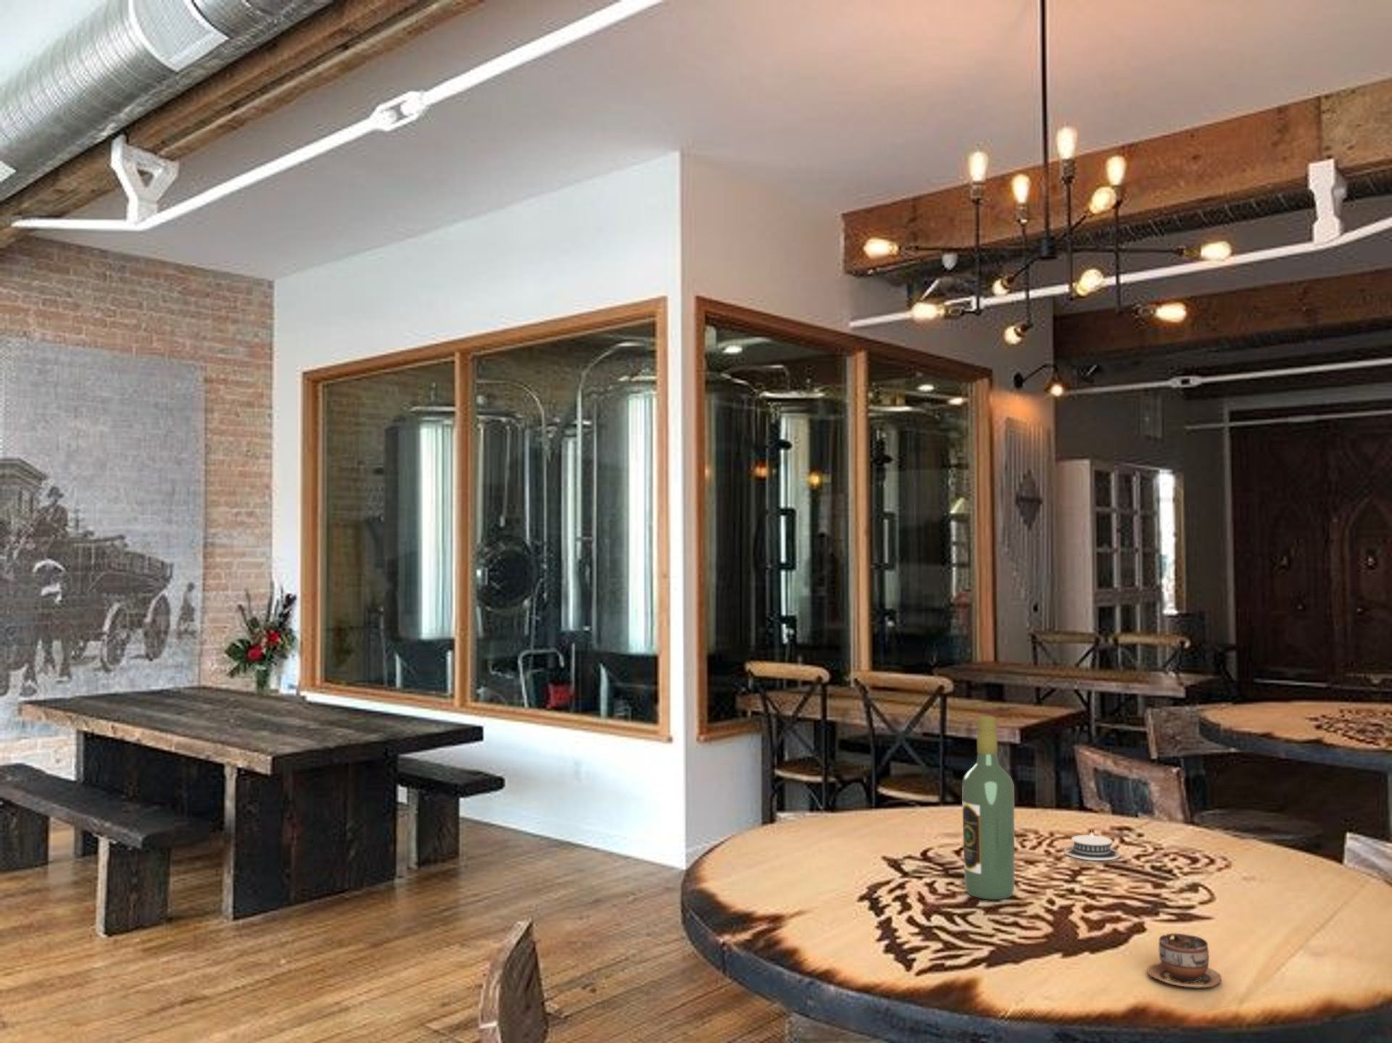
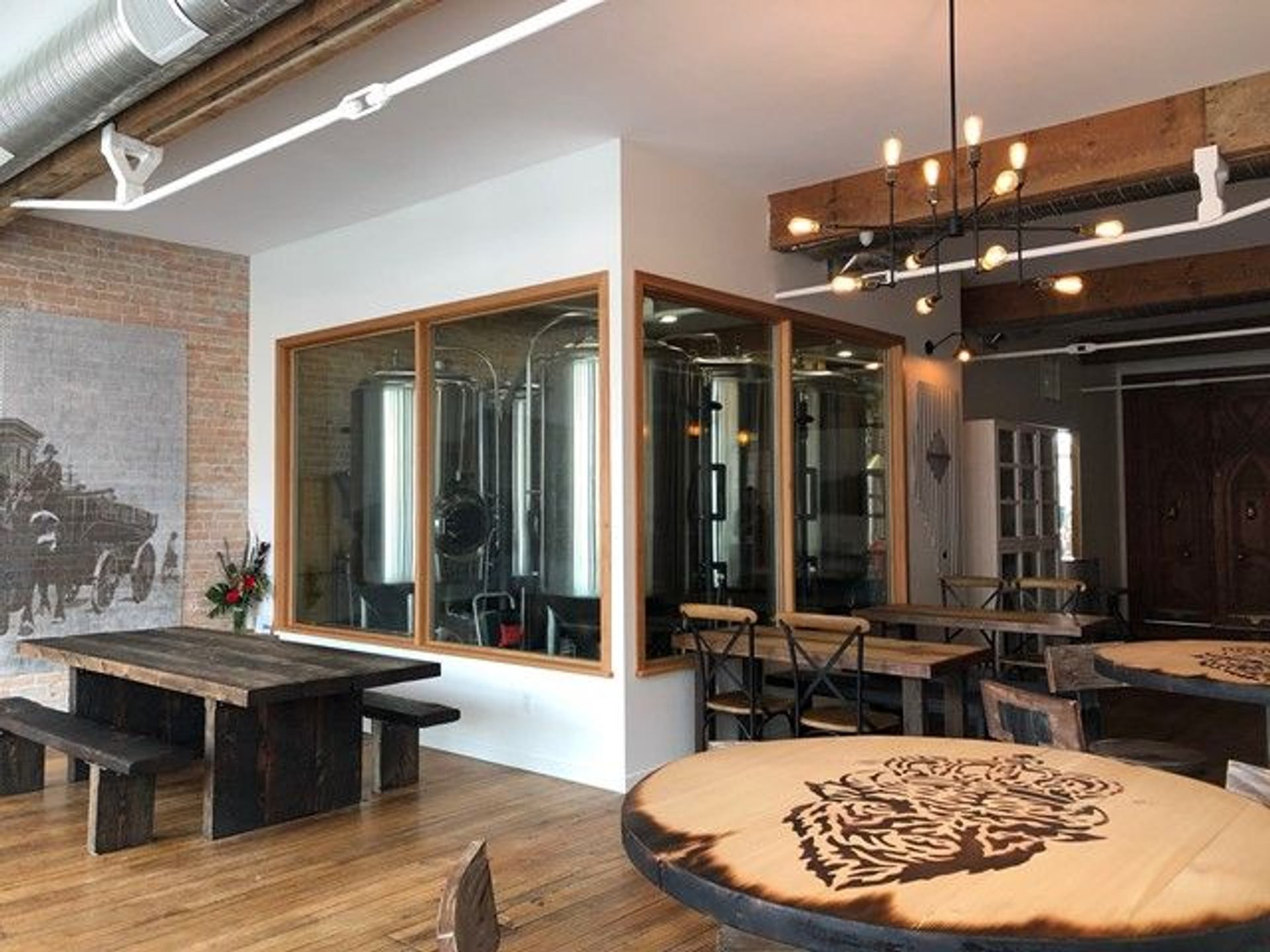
- architectural model [1064,830,1121,861]
- cup [1146,932,1222,988]
- wine bottle [961,715,1015,901]
